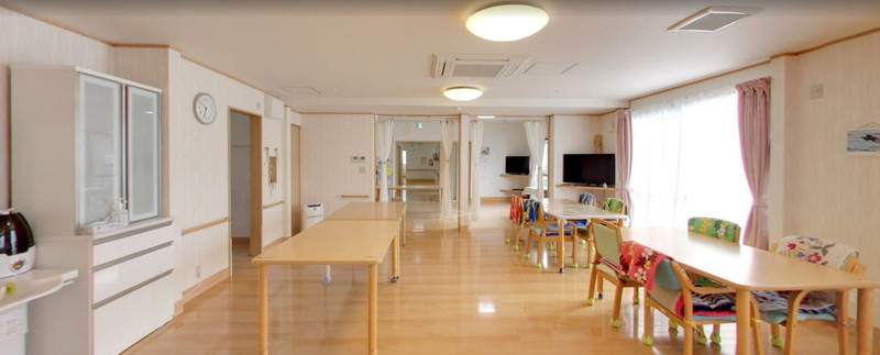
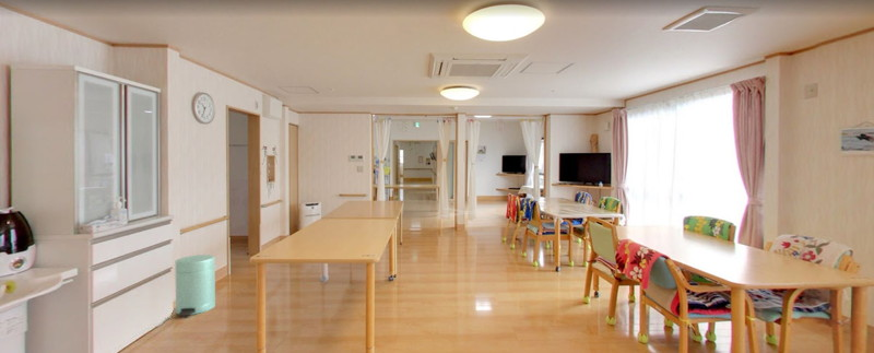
+ trash can [175,254,216,317]
